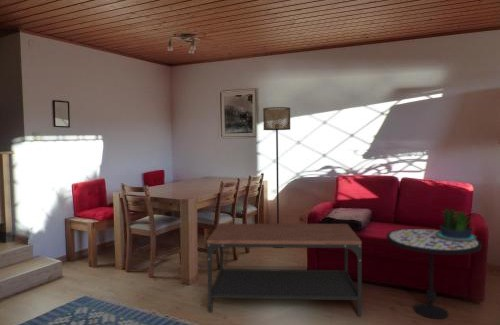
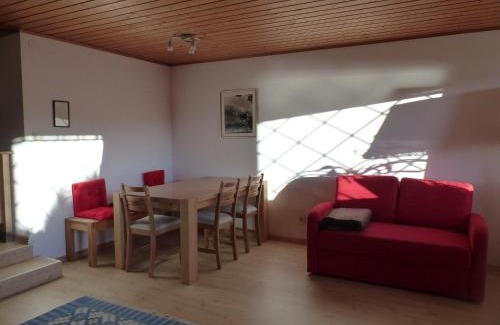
- side table [386,228,483,320]
- potted plant [436,208,478,241]
- floor lamp [262,106,291,249]
- coffee table [206,223,363,317]
